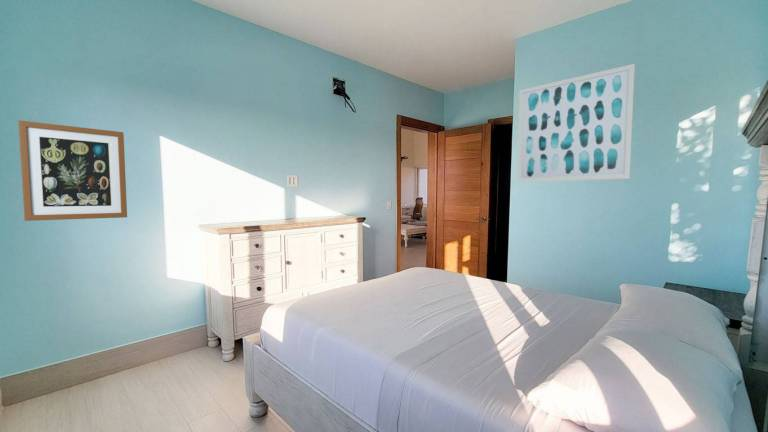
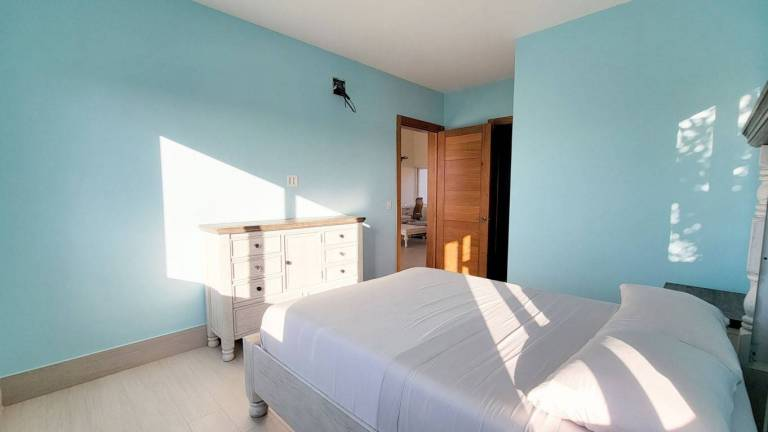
- wall art [516,63,636,183]
- wall art [17,119,128,222]
